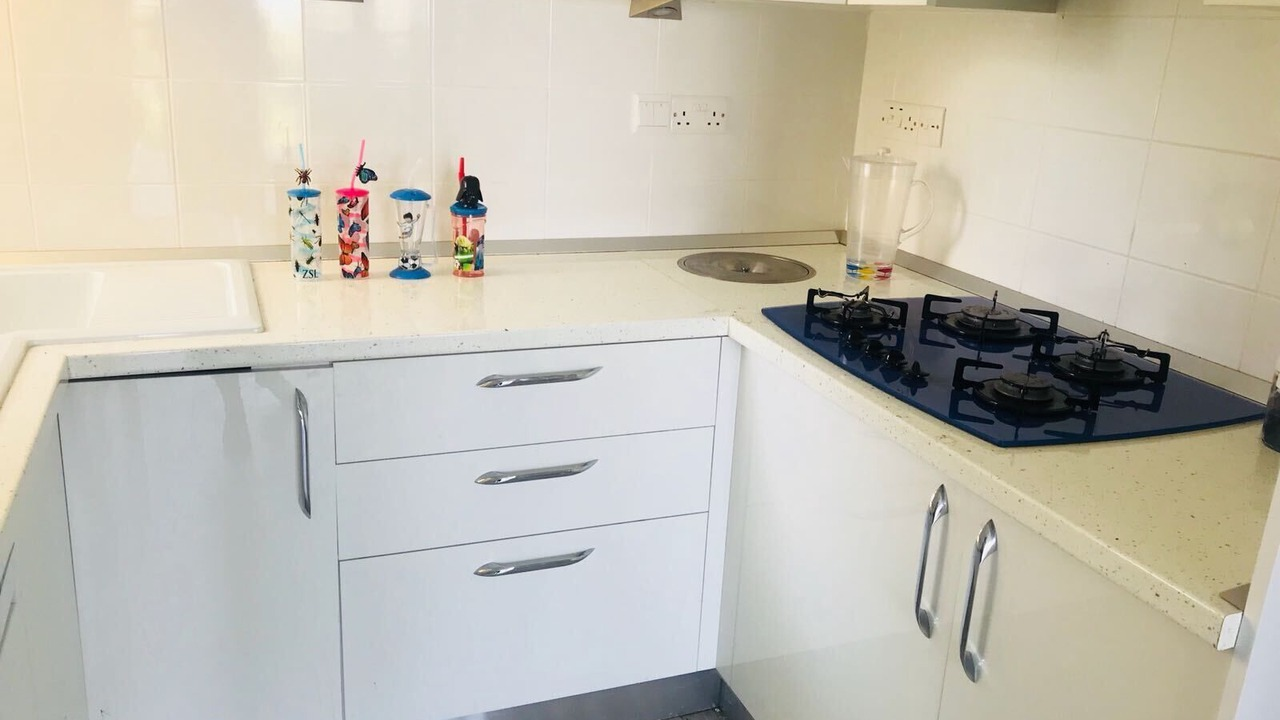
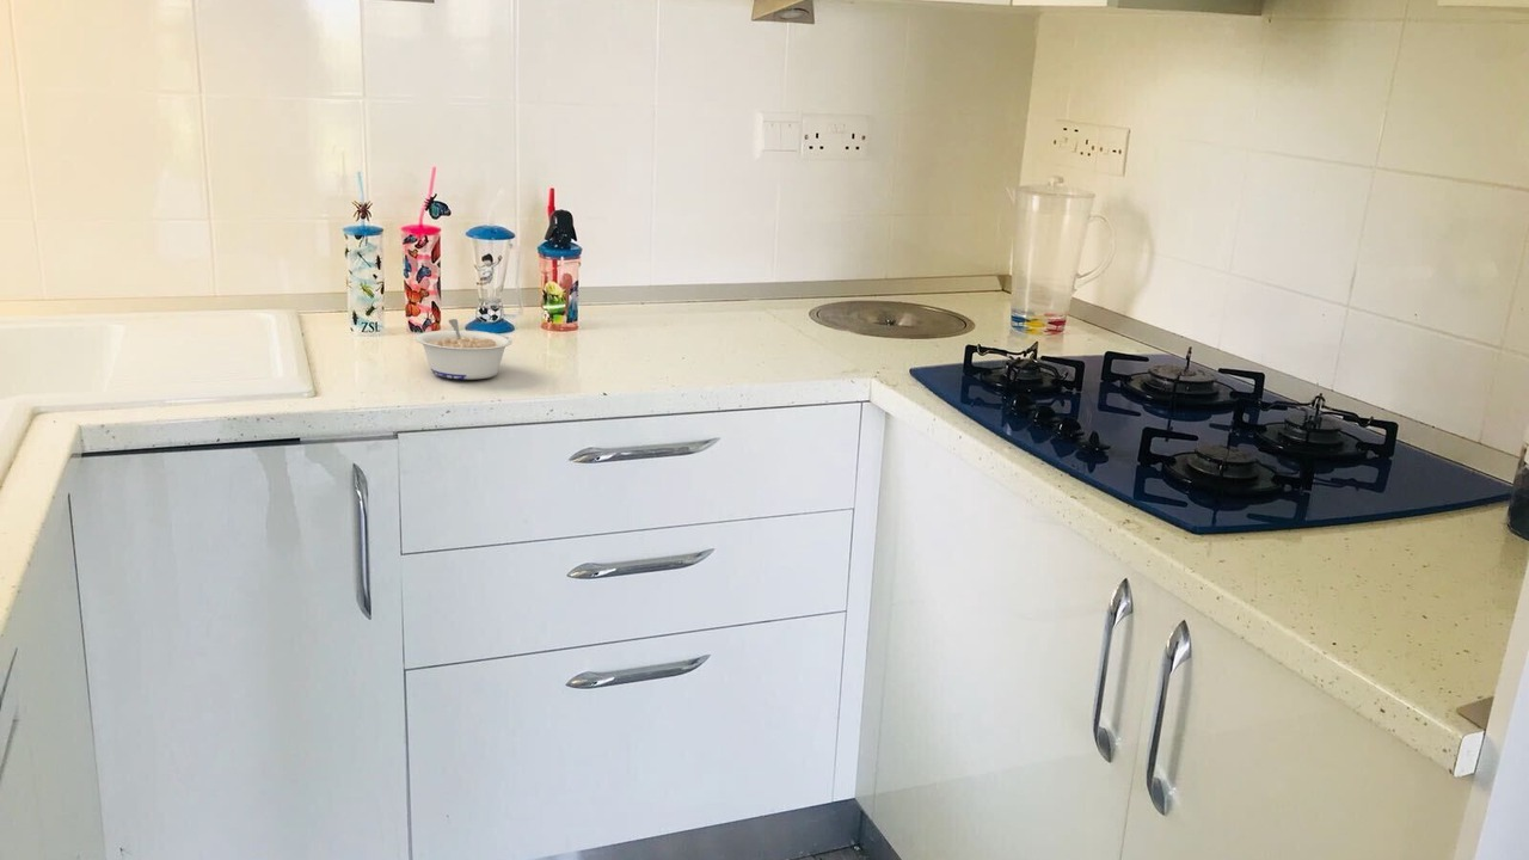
+ legume [415,318,514,380]
